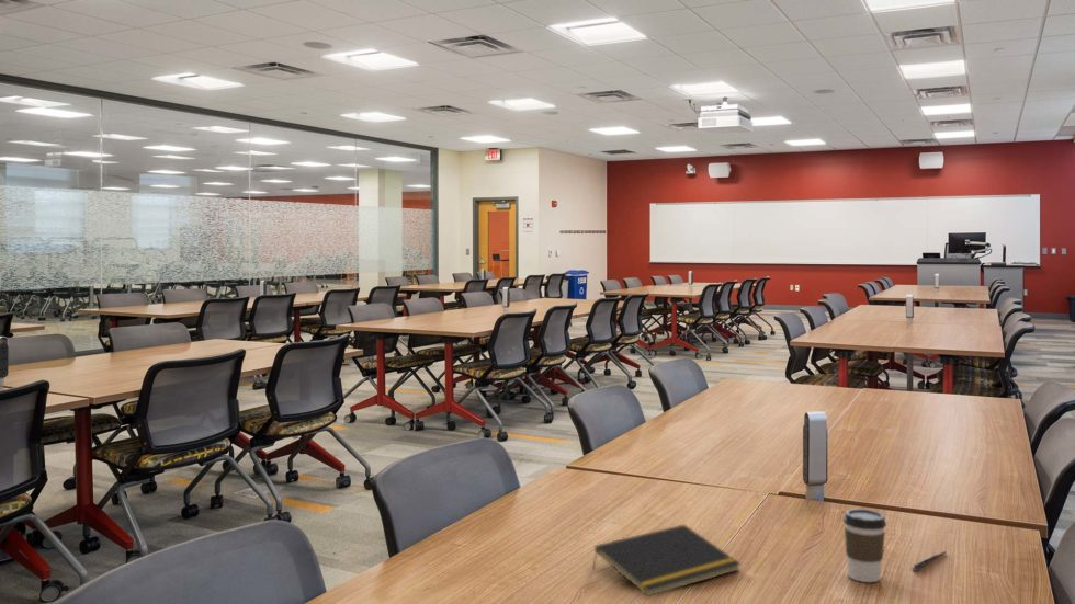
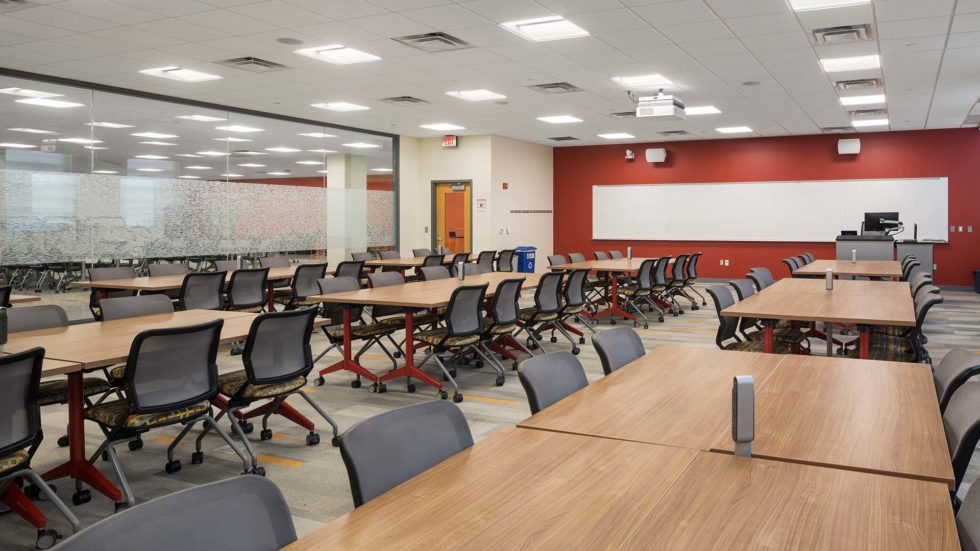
- pen [910,550,947,571]
- notepad [591,524,742,597]
- coffee cup [842,508,887,583]
